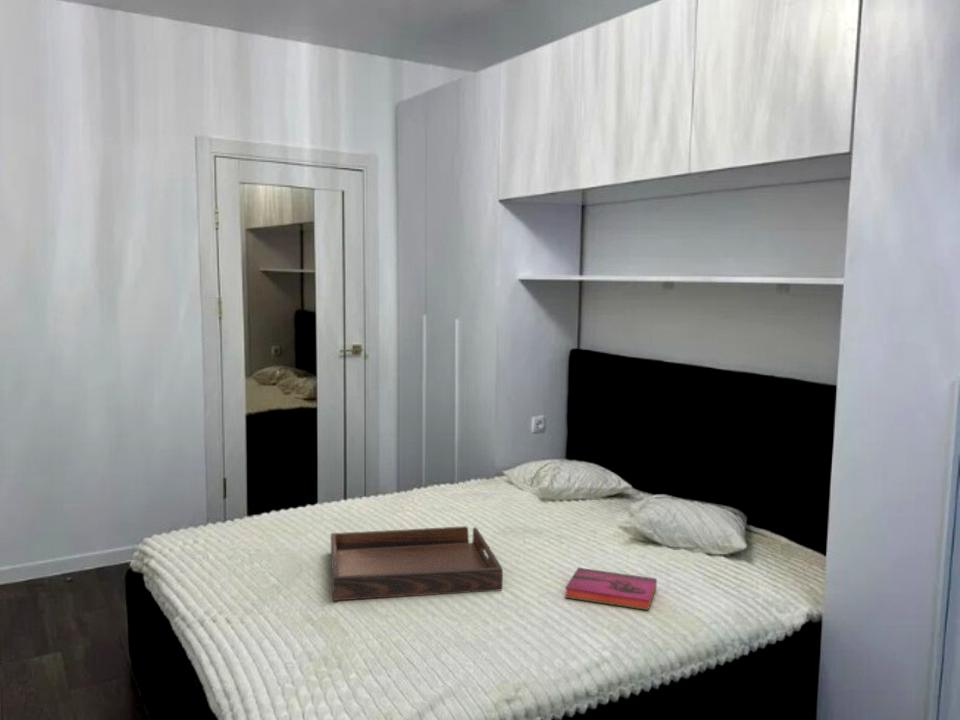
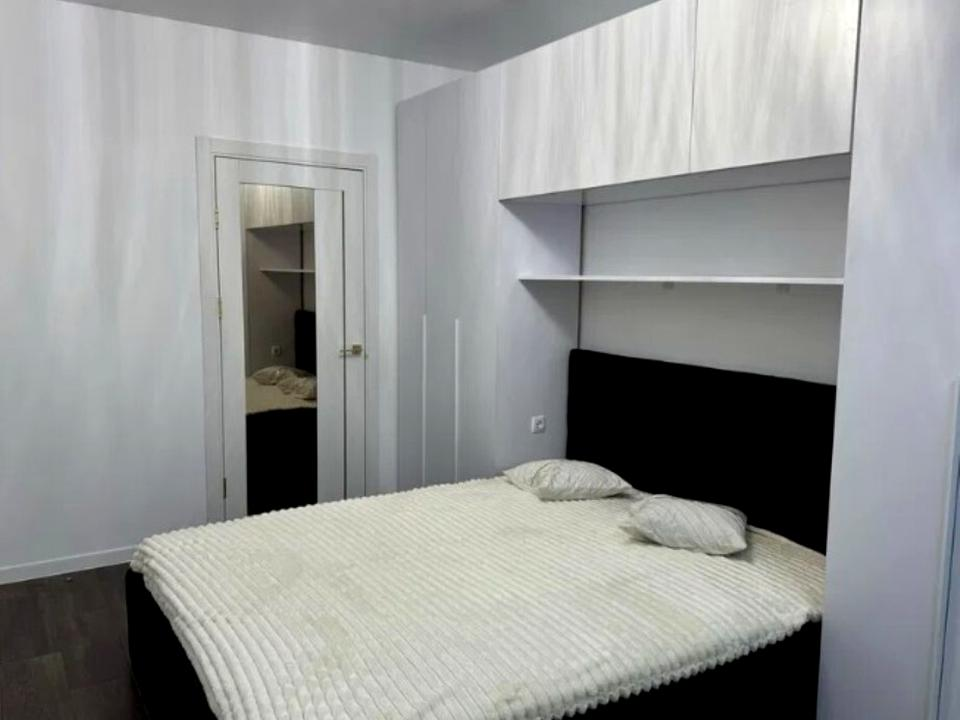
- hardback book [564,567,658,611]
- serving tray [330,525,504,602]
